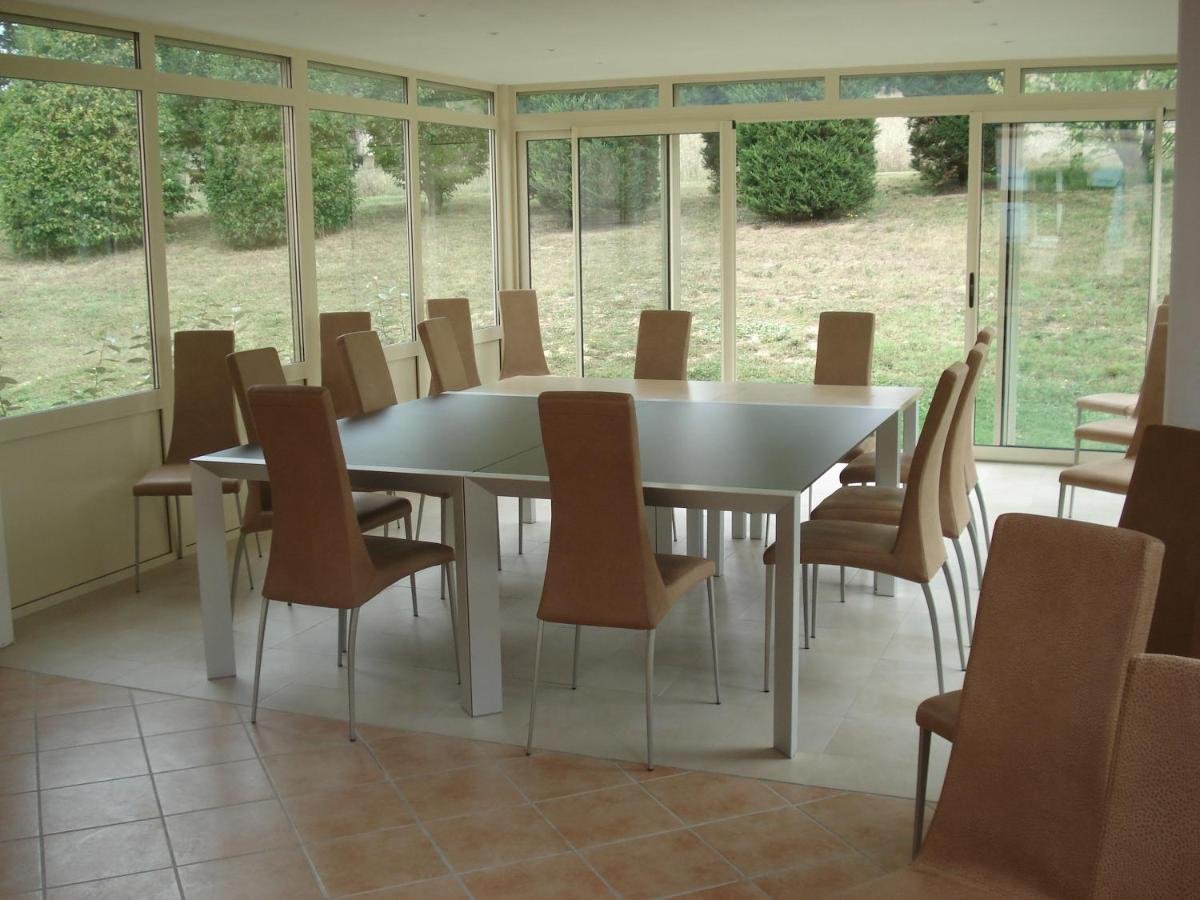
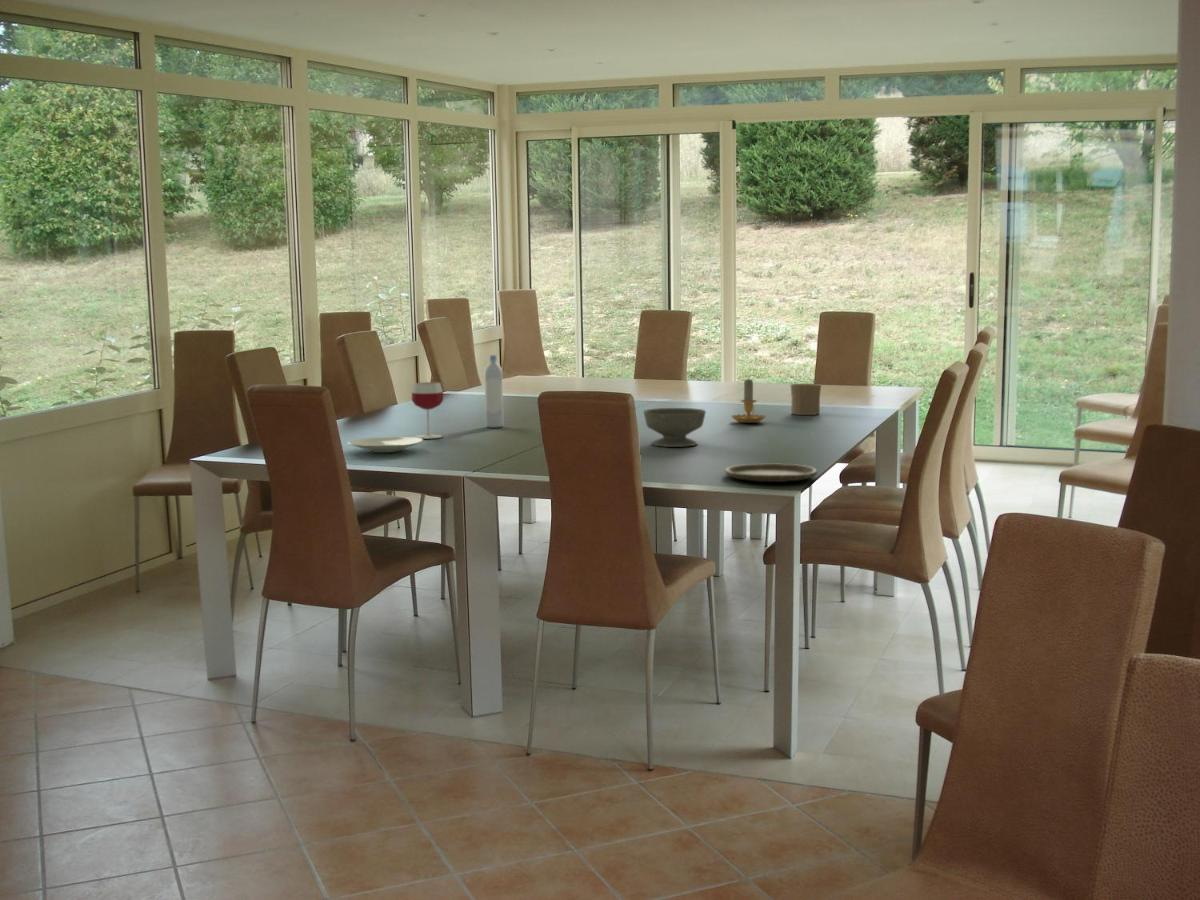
+ plate [347,436,425,454]
+ cup [790,383,822,416]
+ bowl [642,407,707,448]
+ candle [730,378,767,424]
+ wineglass [411,381,444,440]
+ bottle [484,354,504,429]
+ plate [723,463,819,483]
